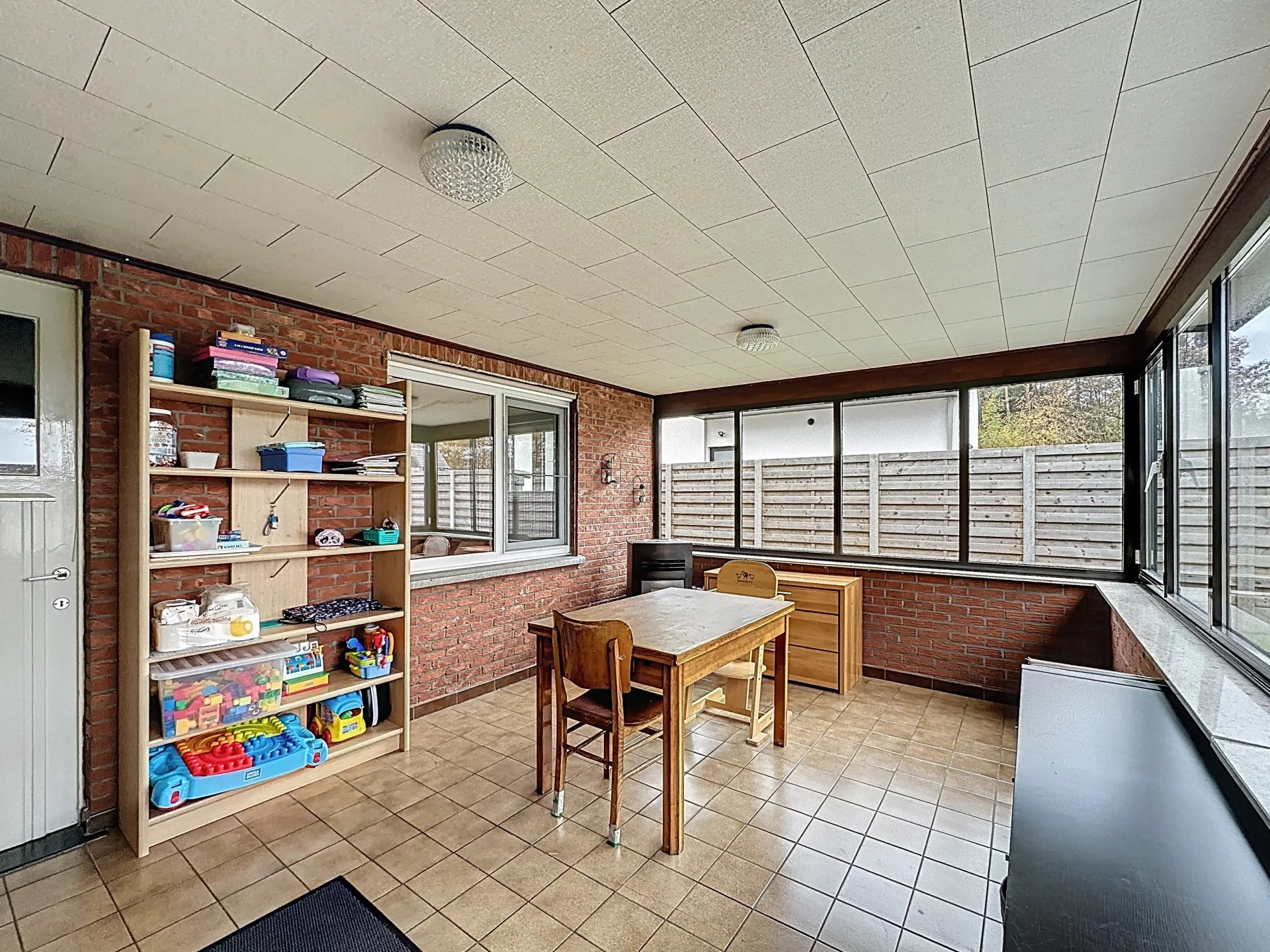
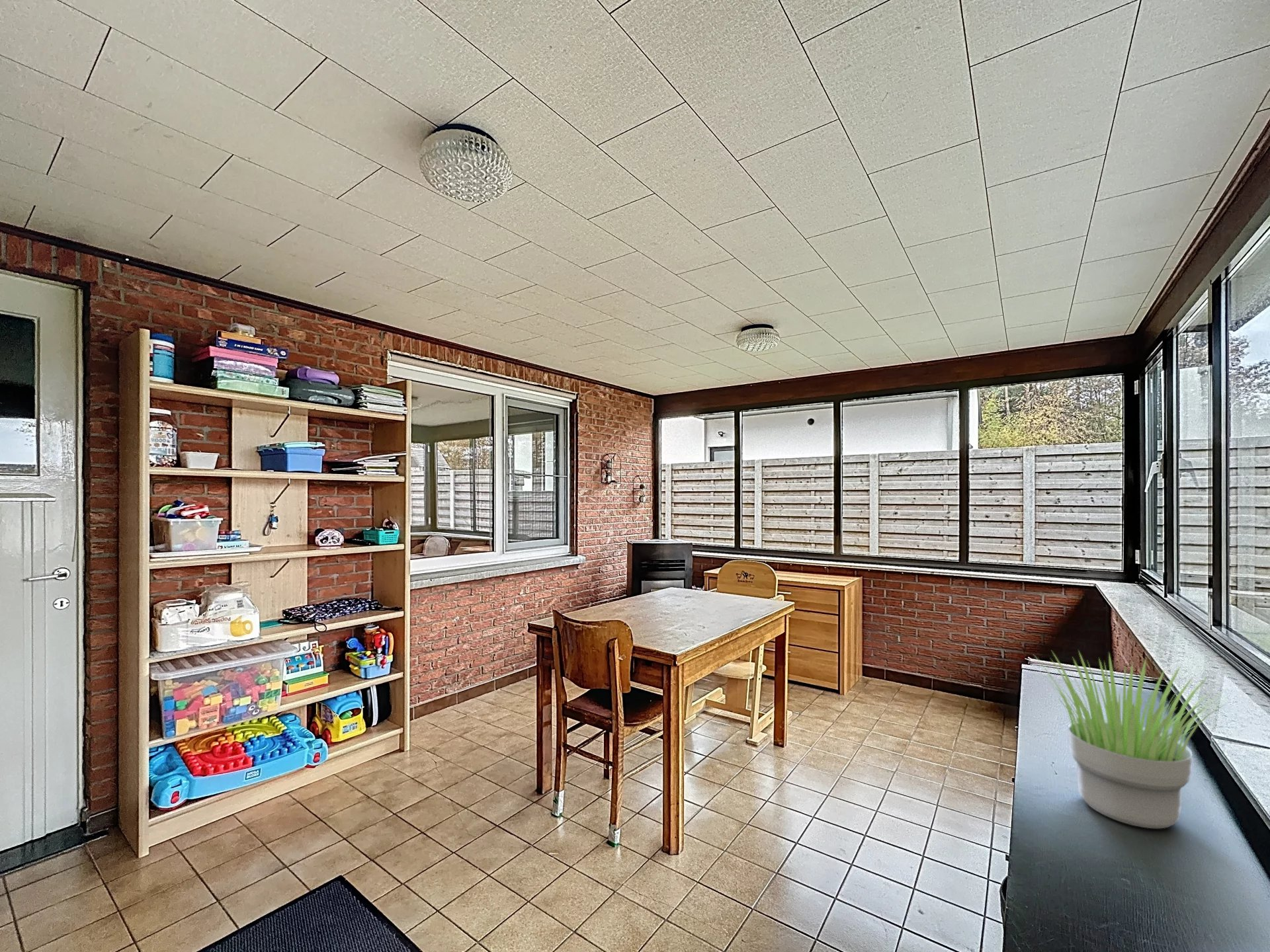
+ potted plant [1033,649,1238,829]
